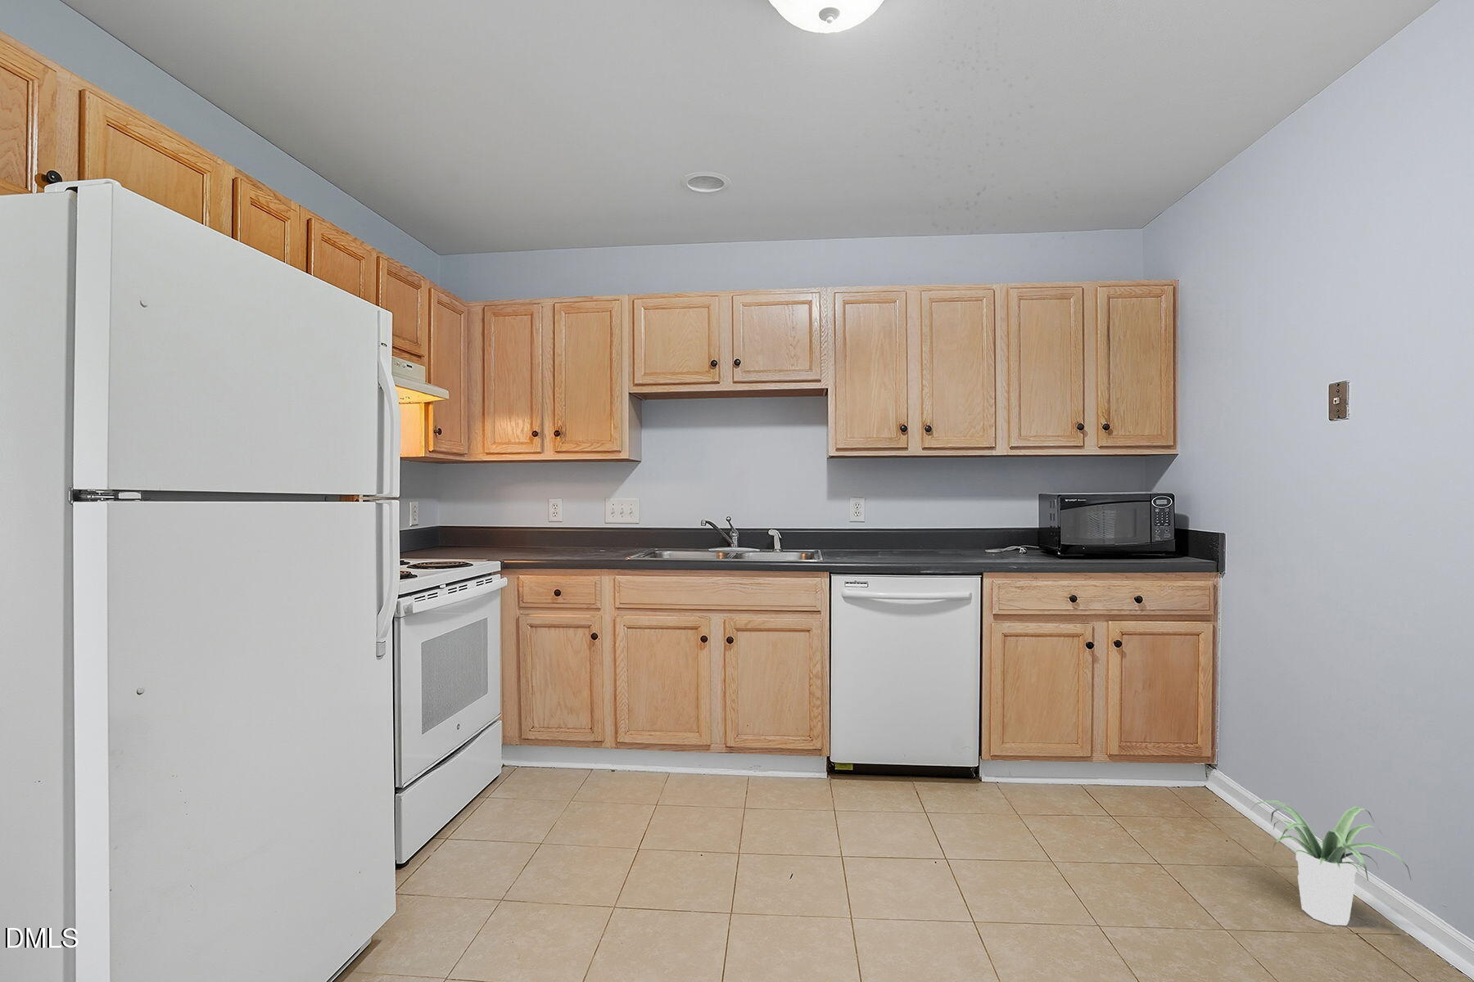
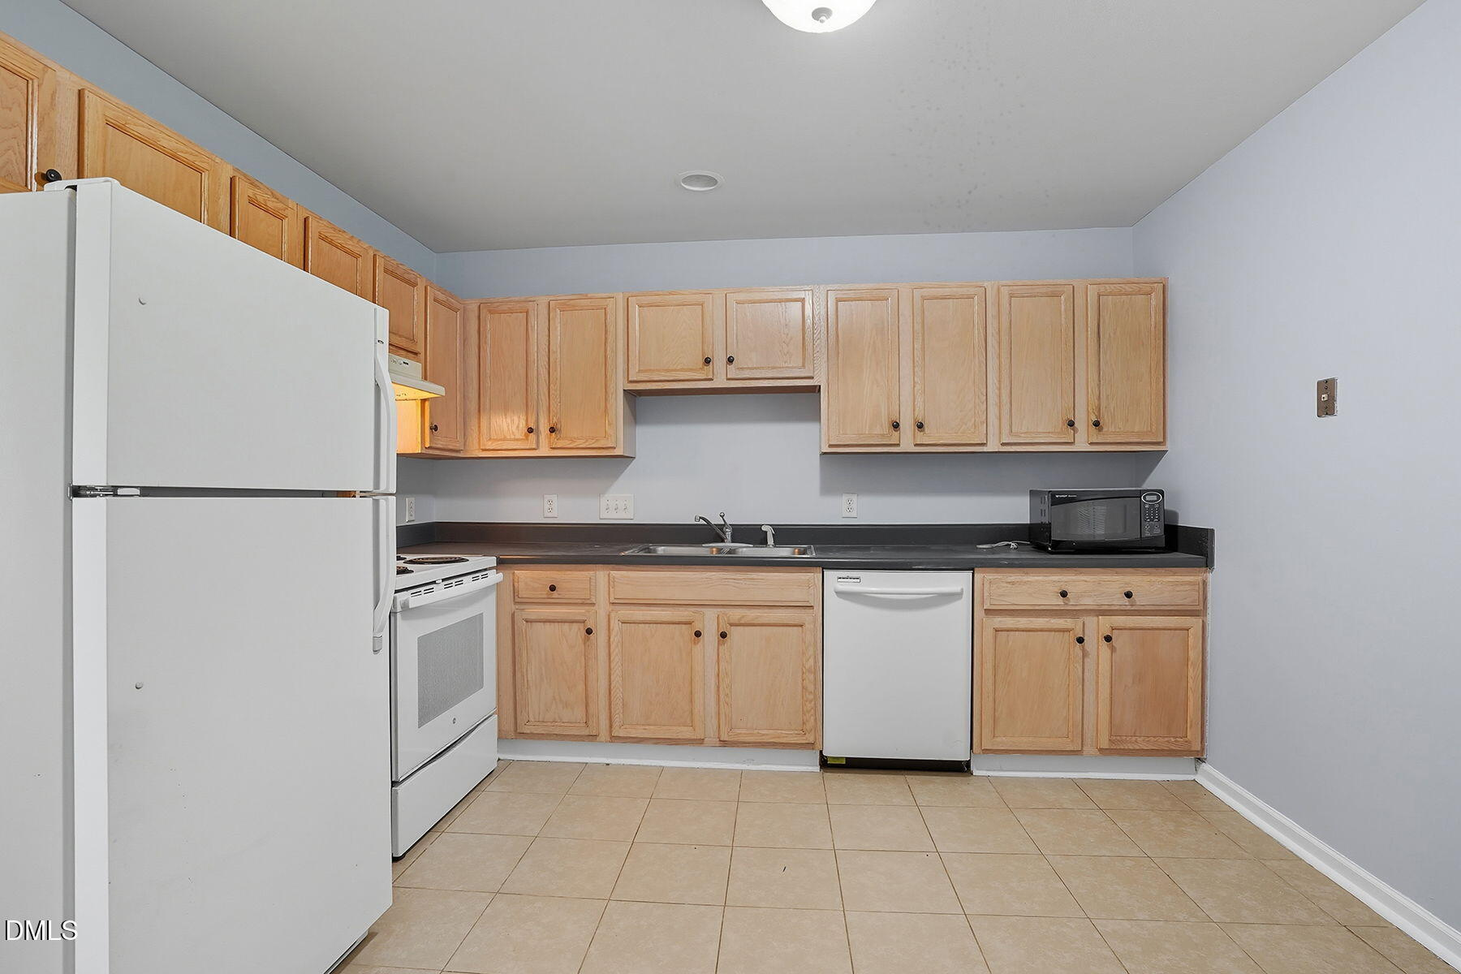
- potted plant [1250,799,1411,926]
